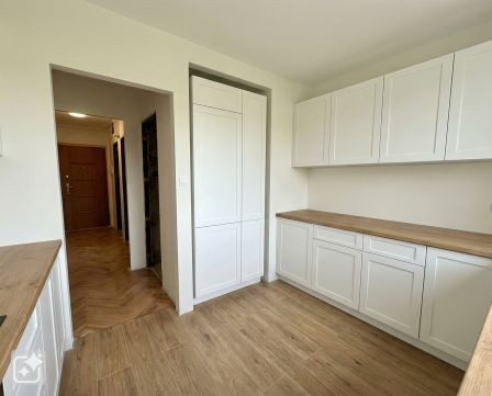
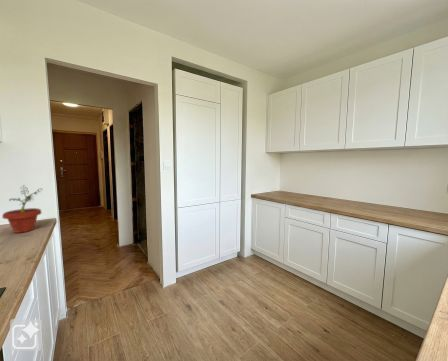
+ potted plant [1,184,44,234]
